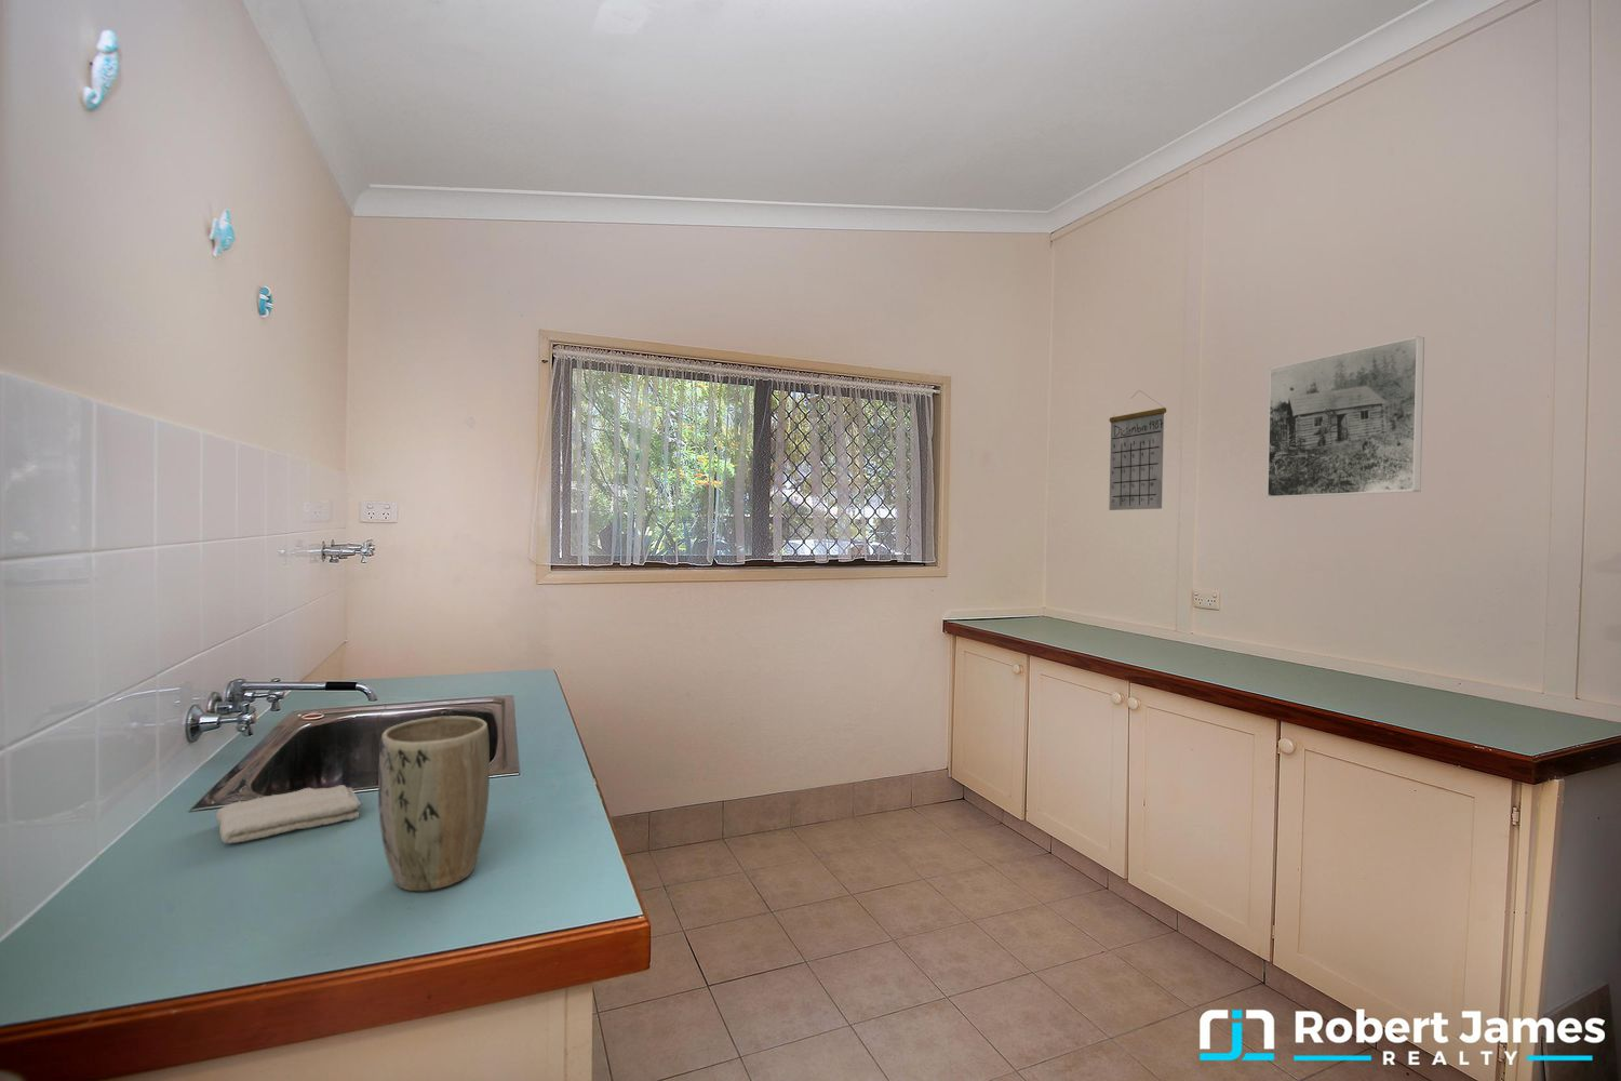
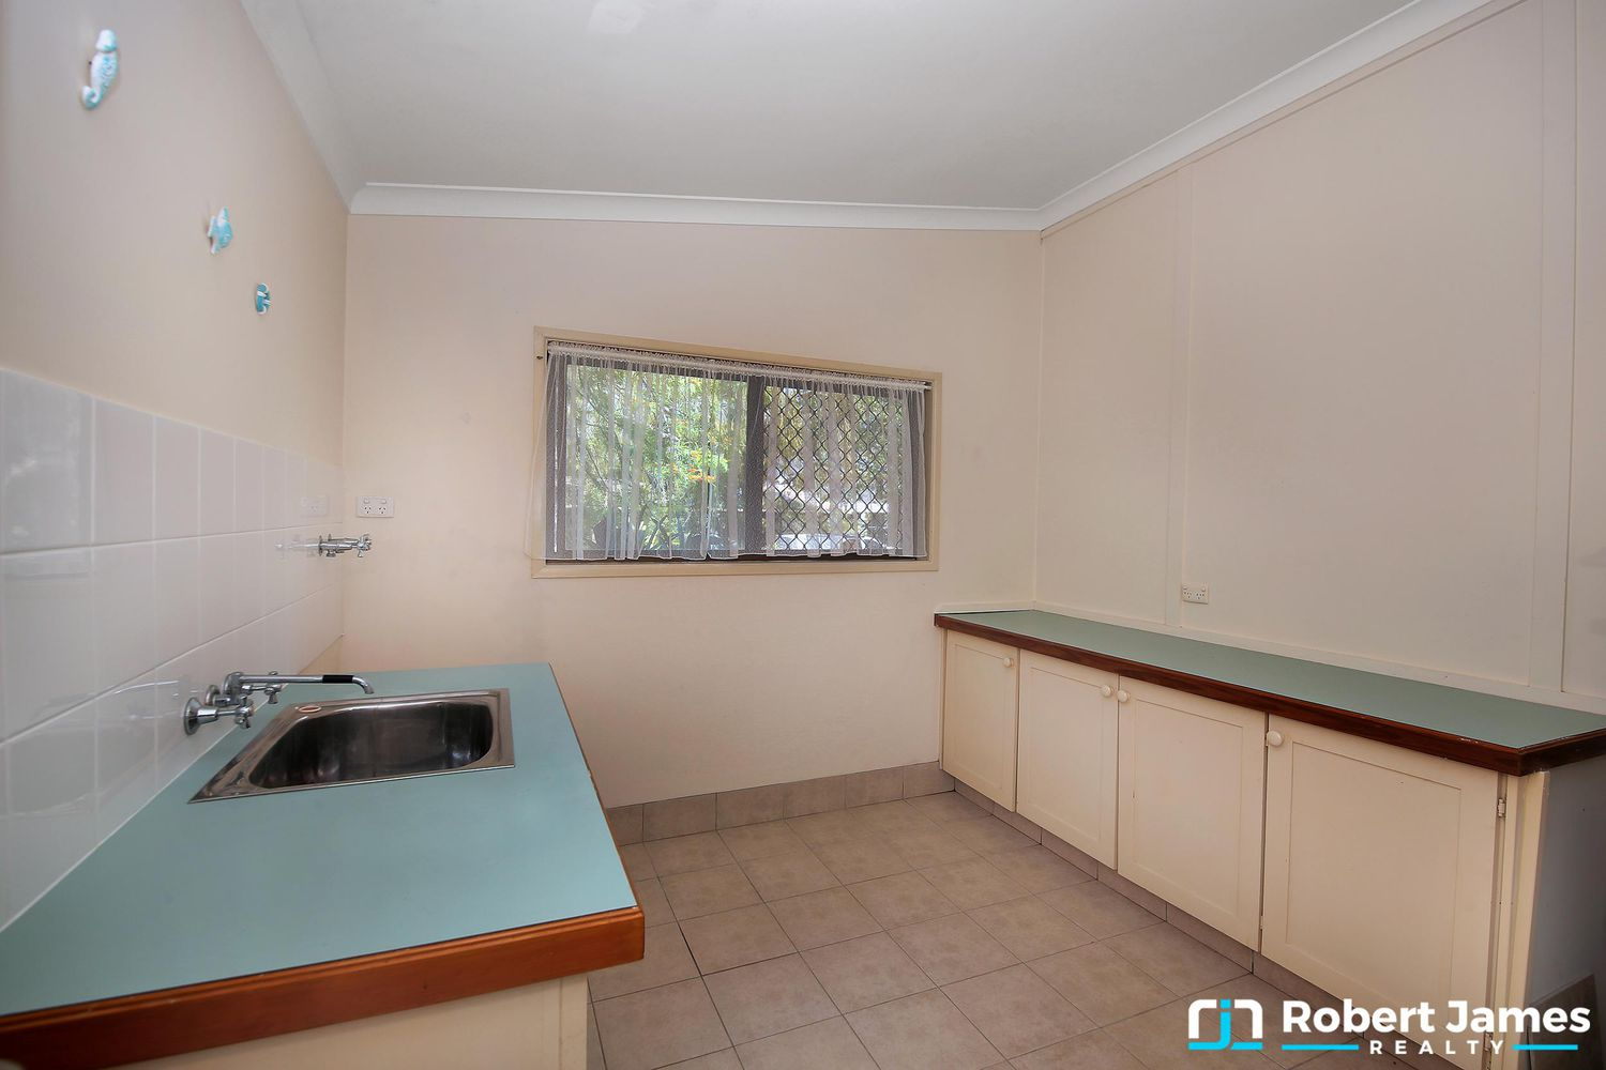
- washcloth [215,784,364,845]
- plant pot [378,714,491,892]
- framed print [1265,335,1426,498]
- calendar [1107,390,1168,512]
